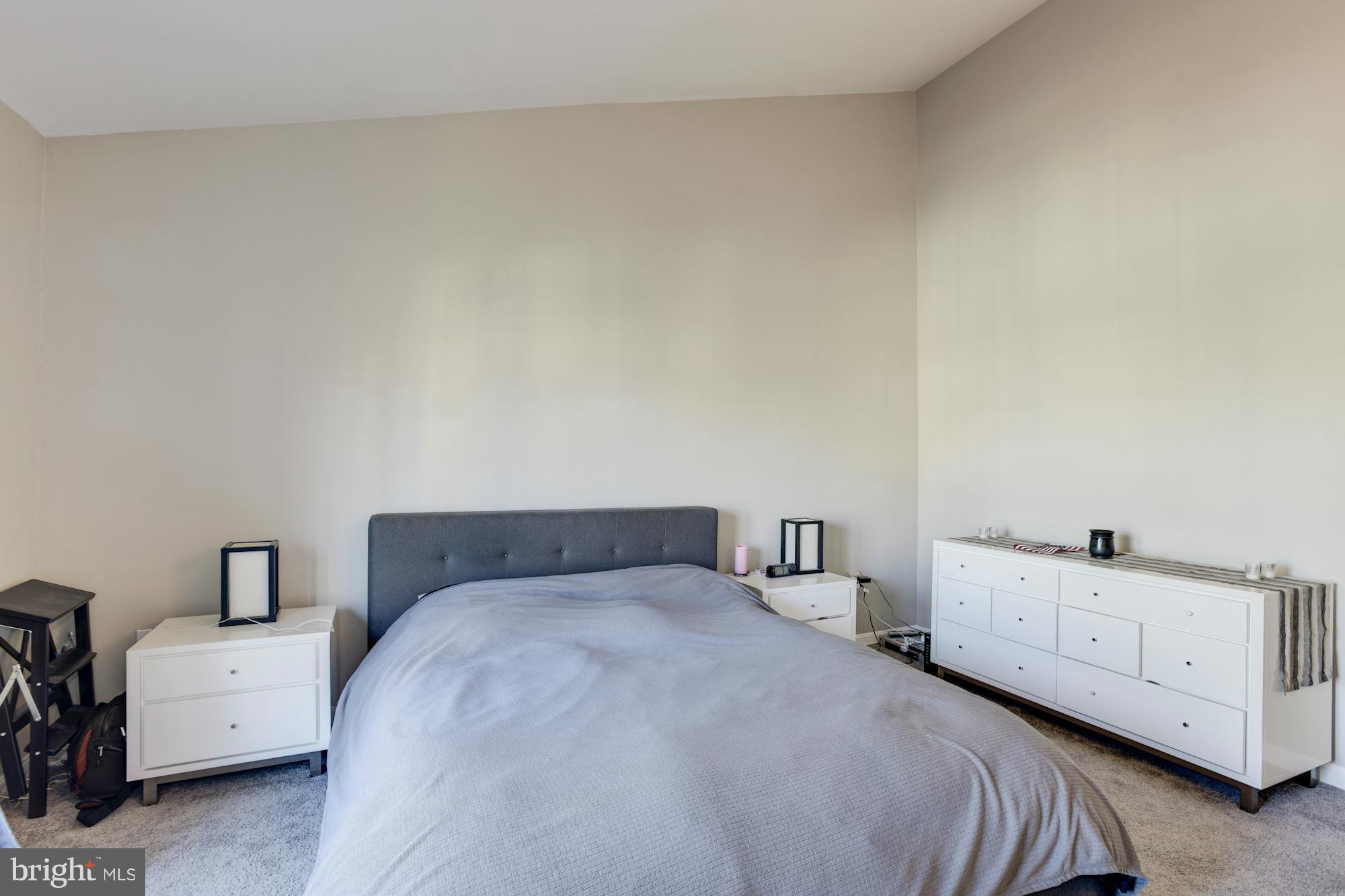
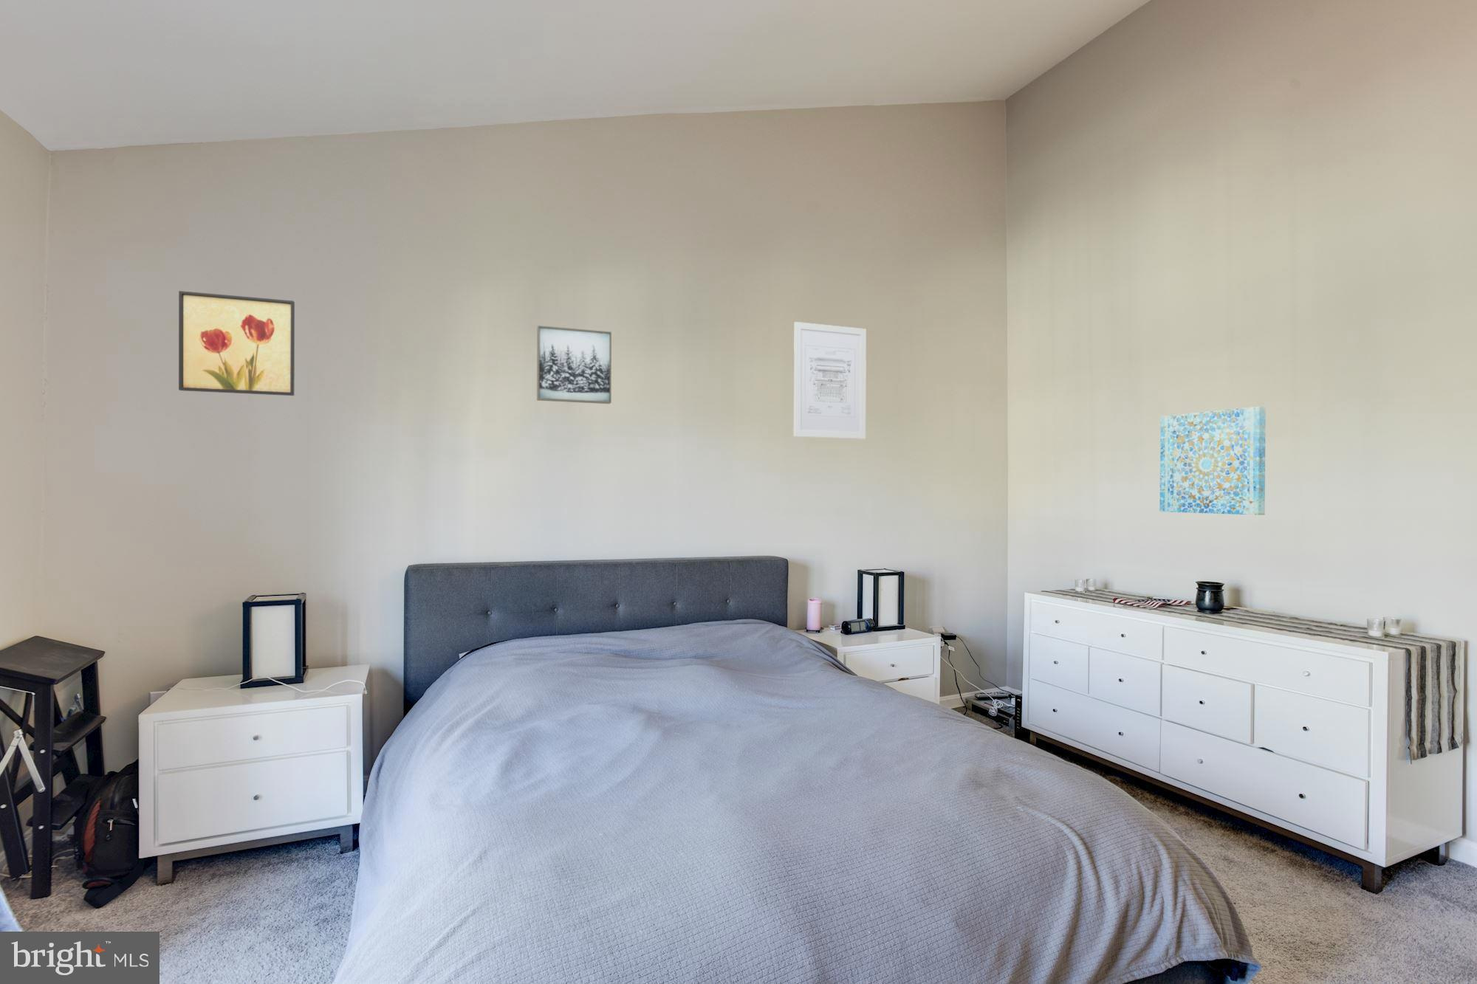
+ wall art [1159,406,1266,516]
+ wall art [793,321,868,439]
+ wall art [178,290,295,396]
+ wall art [536,325,613,404]
